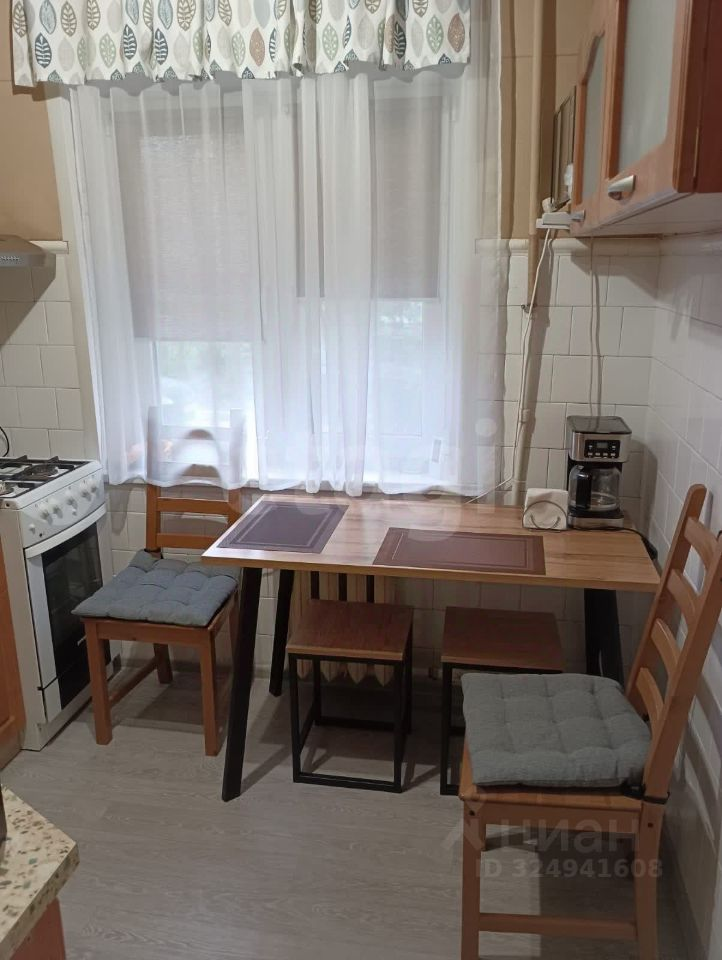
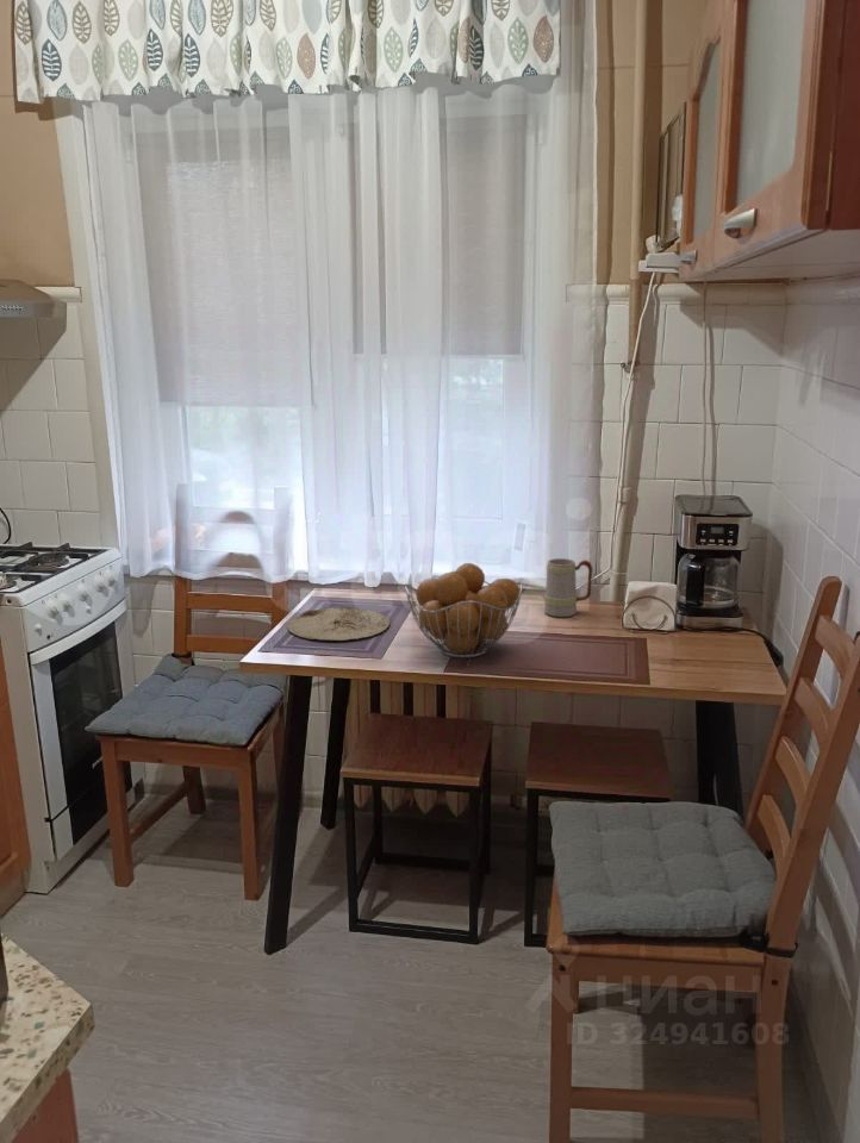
+ plate [287,606,391,642]
+ fruit basket [404,562,524,660]
+ mug [543,557,594,618]
